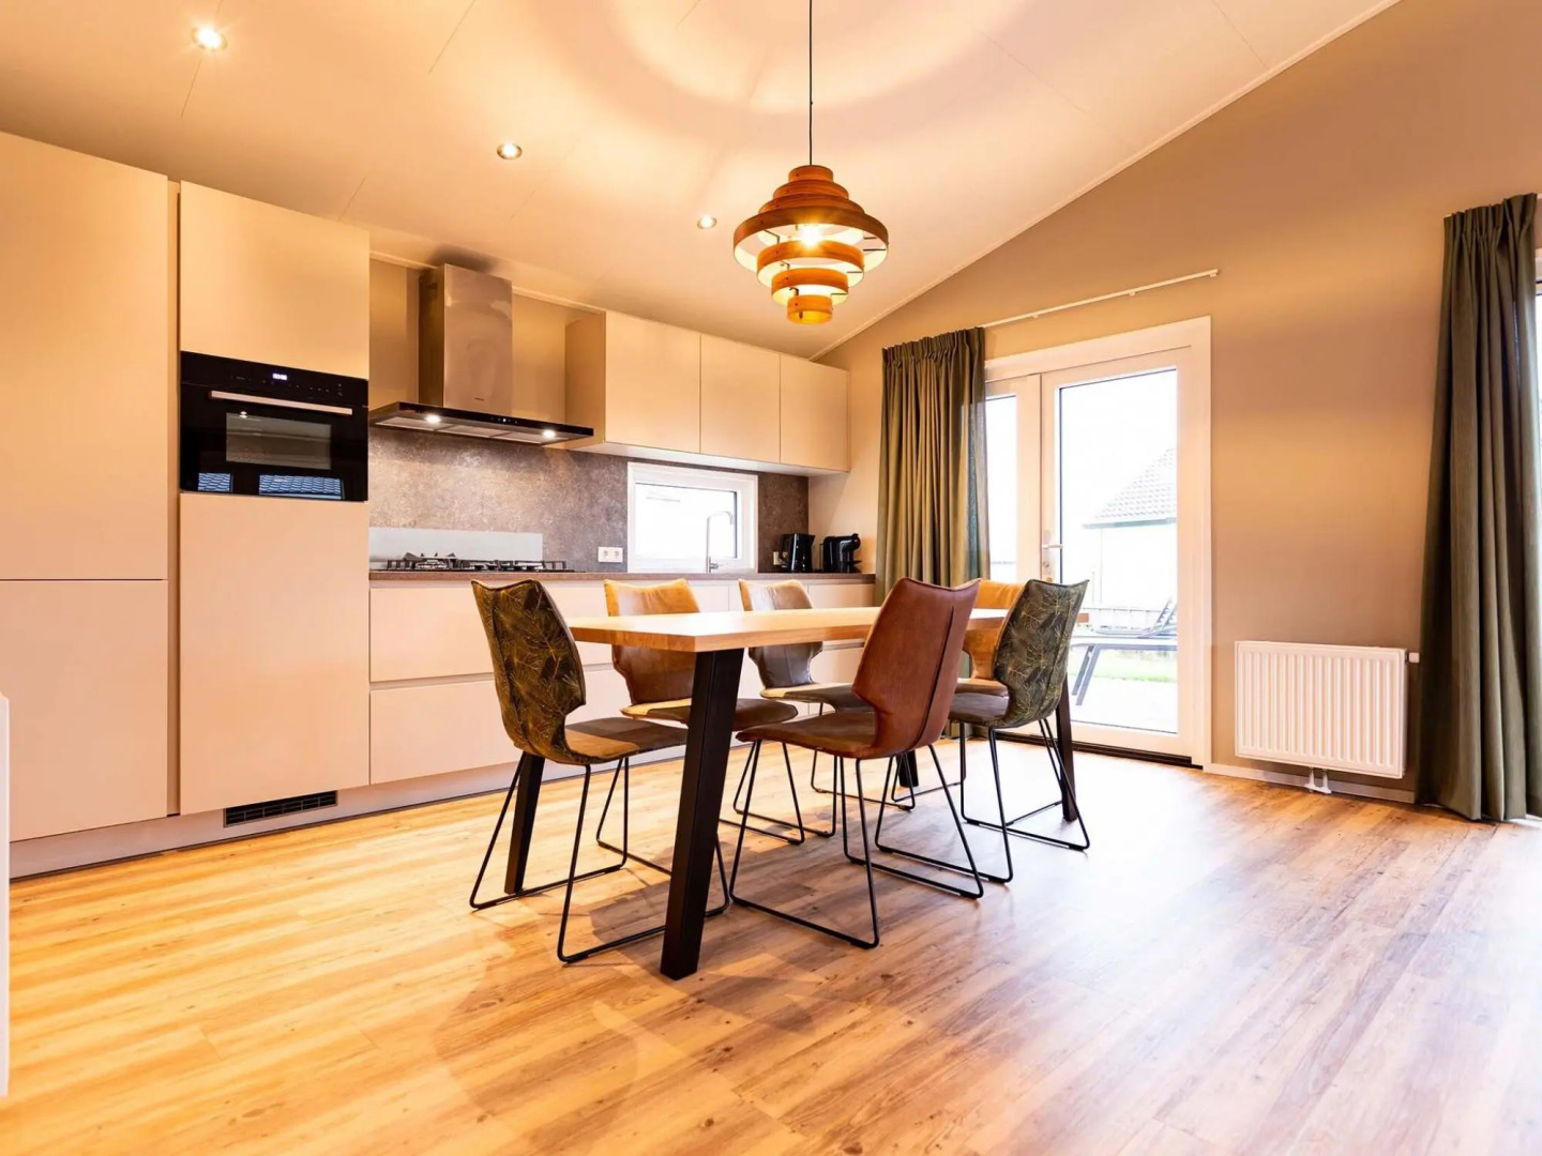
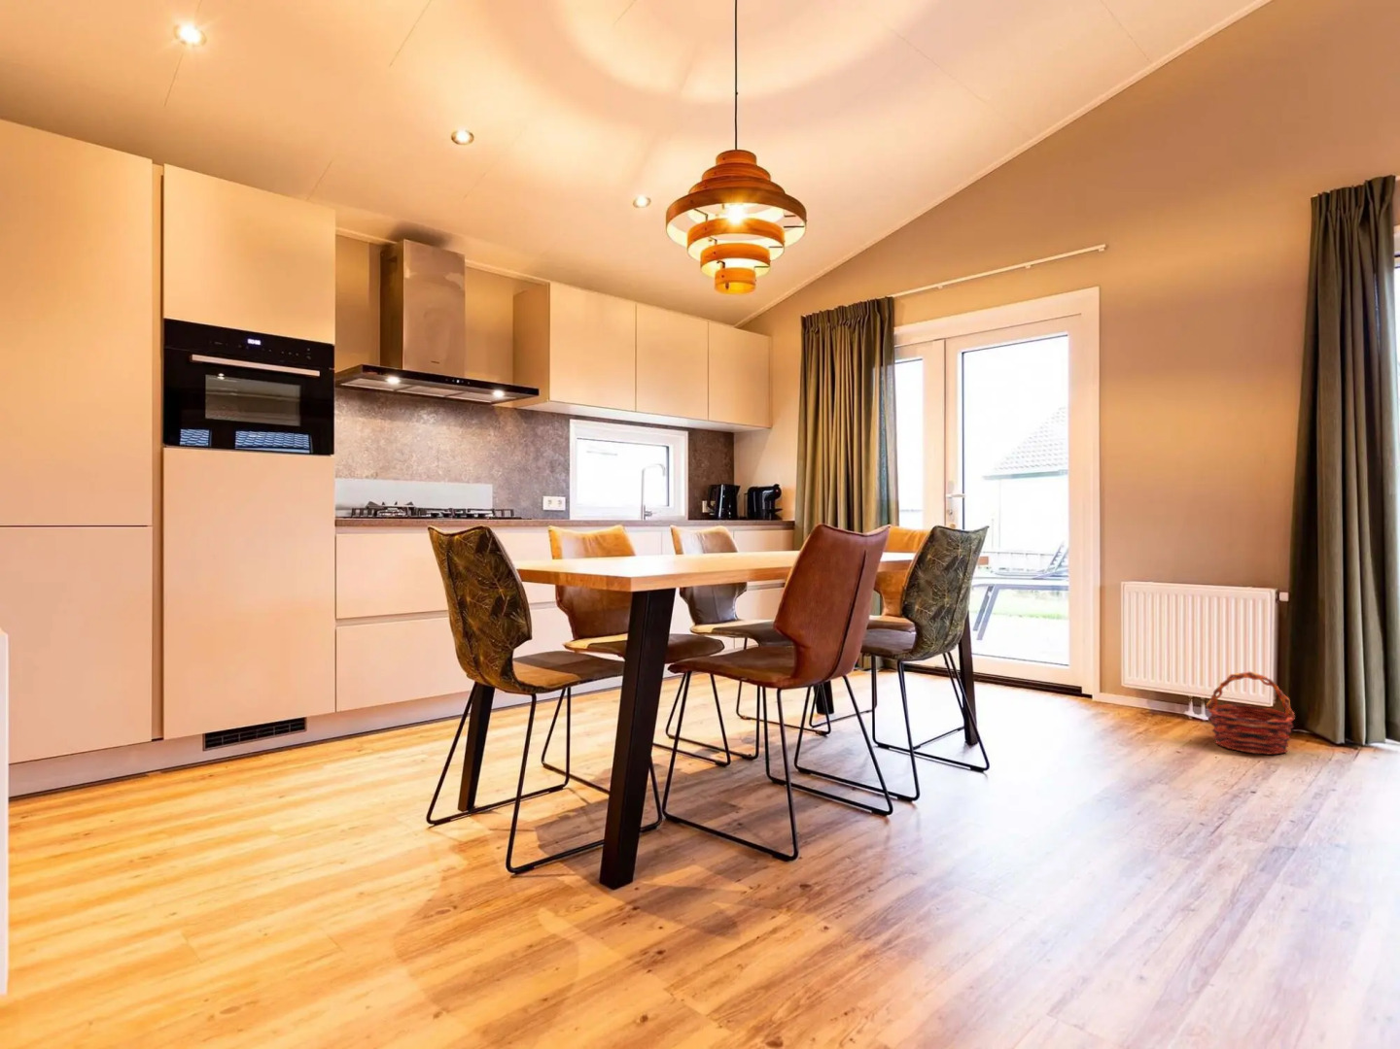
+ basket [1206,670,1296,756]
